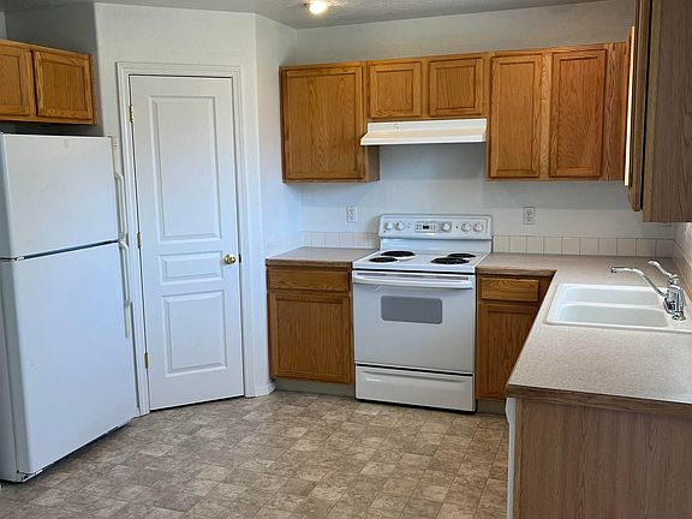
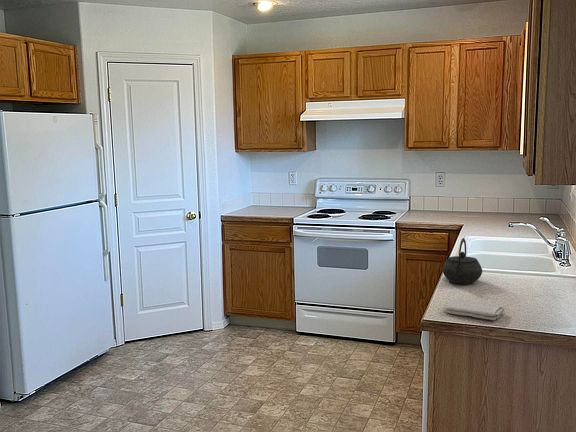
+ washcloth [444,298,505,321]
+ kettle [441,237,483,285]
